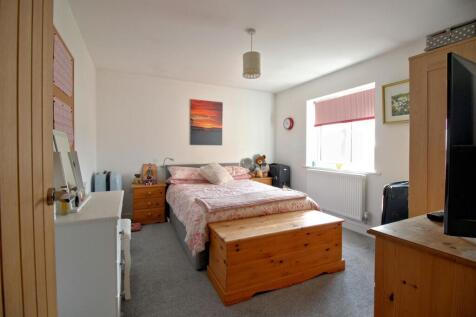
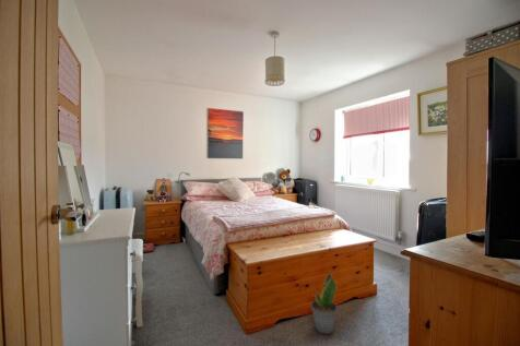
+ potted plant [310,272,338,335]
